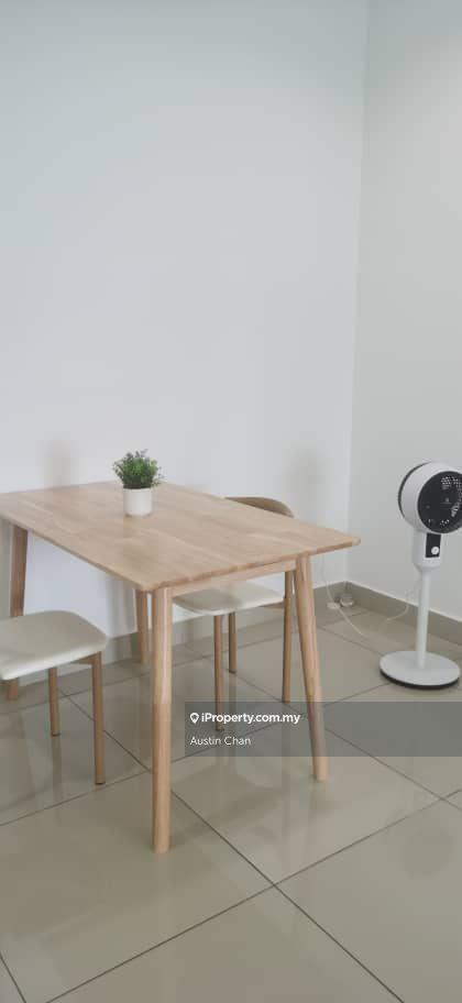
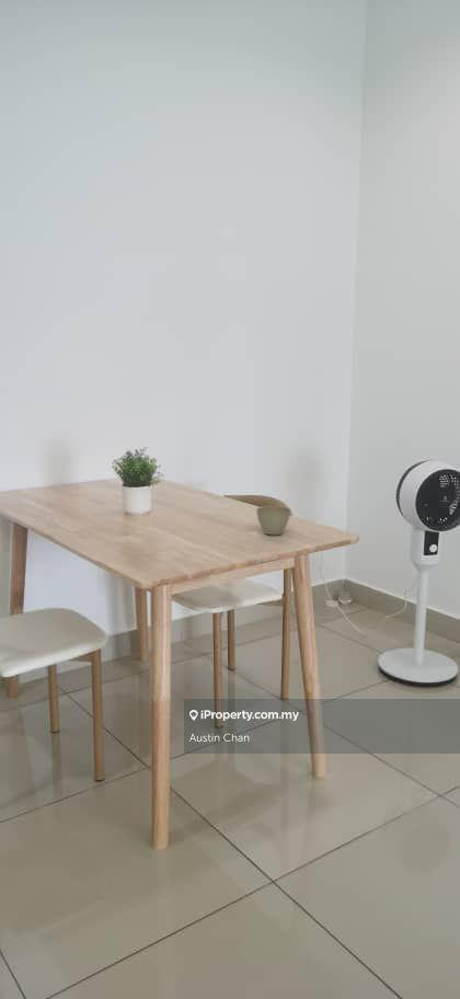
+ flower pot [255,505,292,537]
